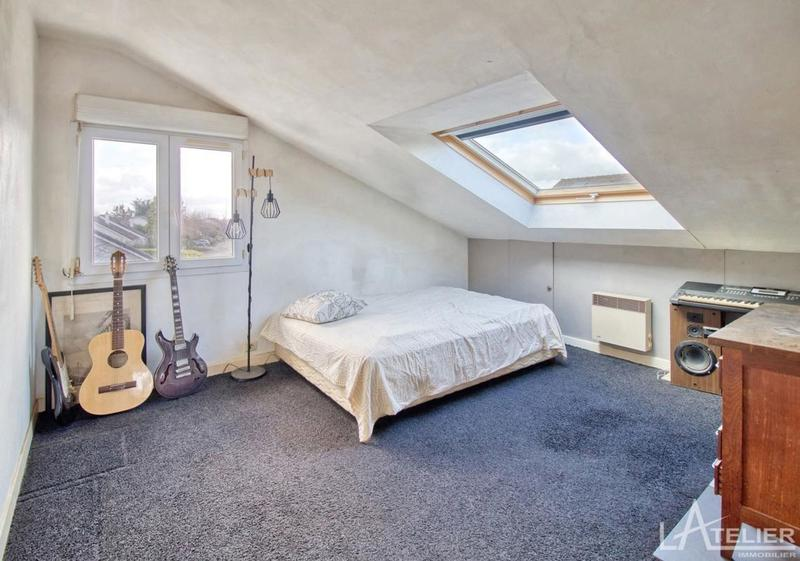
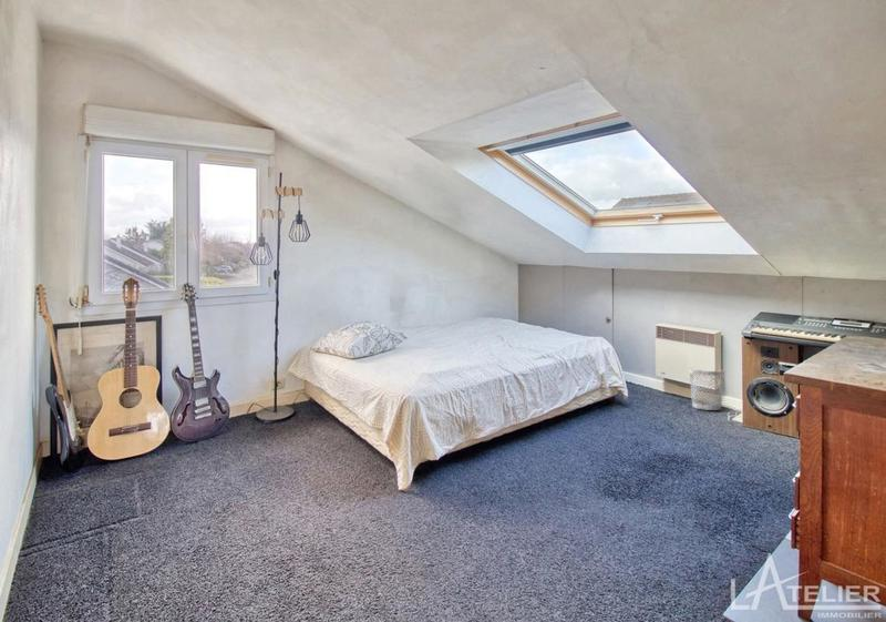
+ wastebasket [688,367,725,411]
